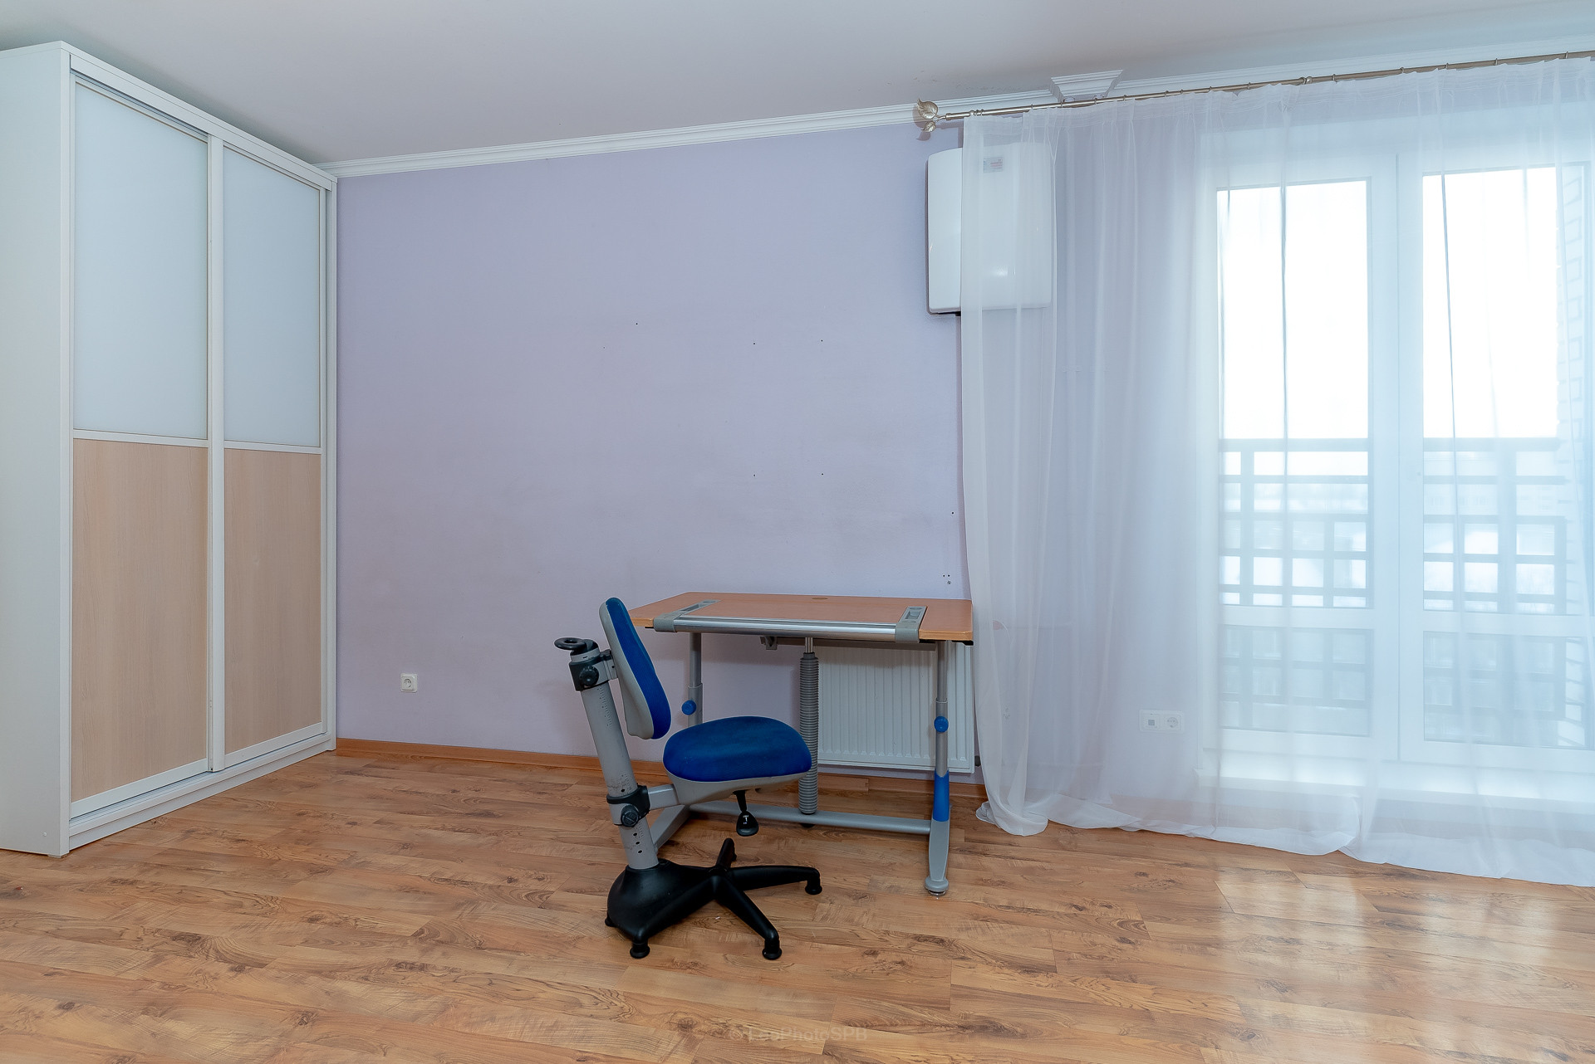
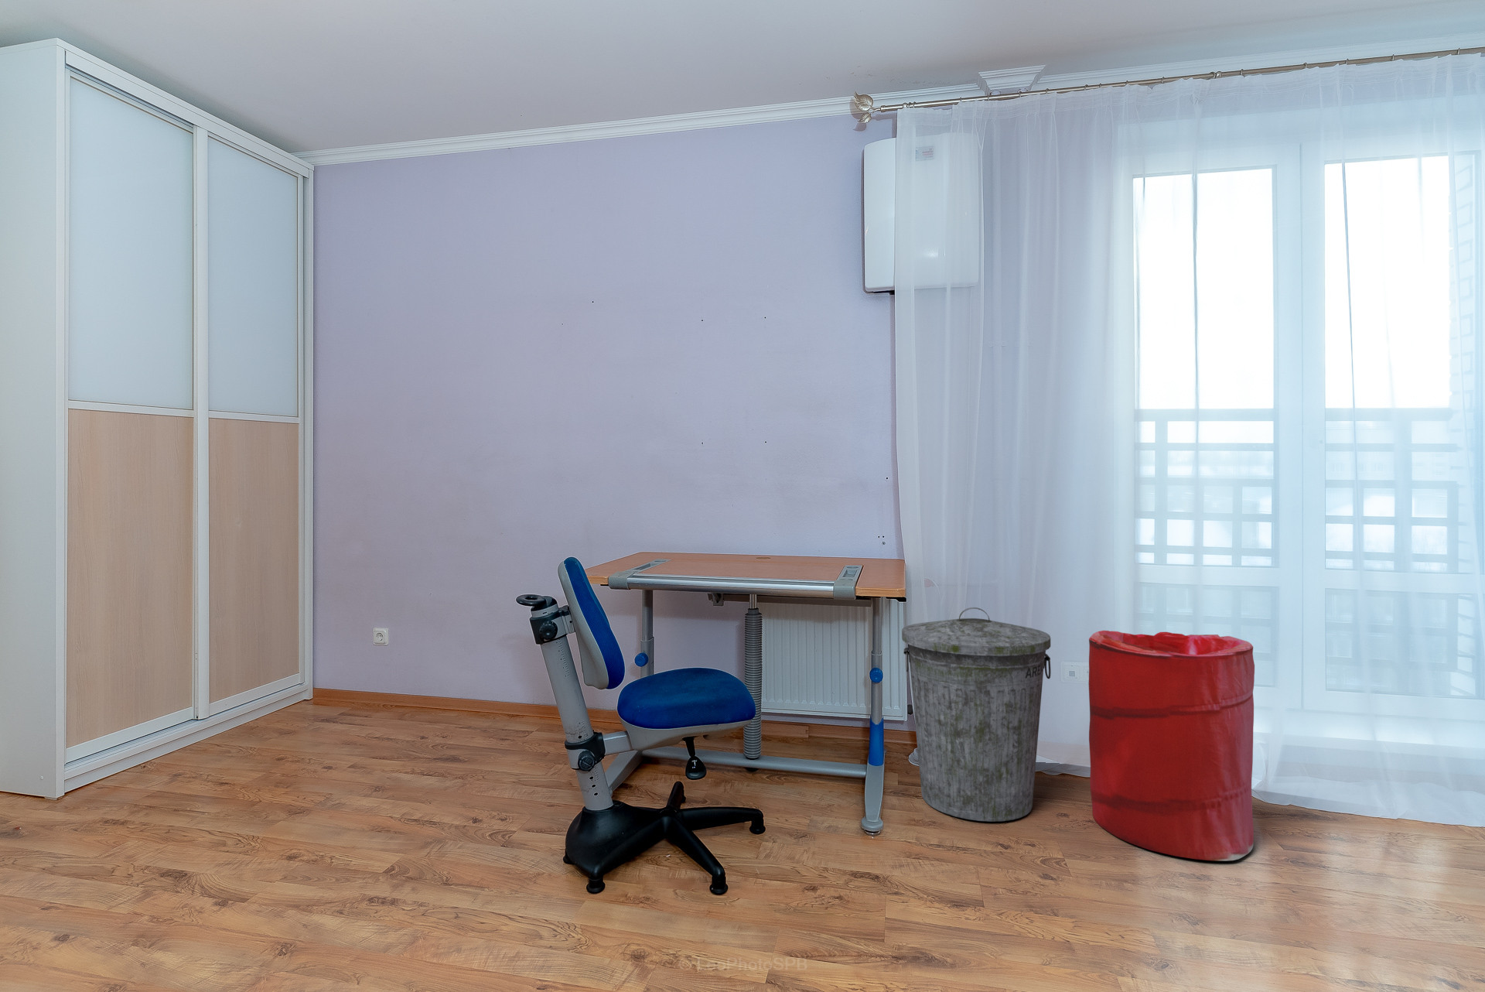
+ laundry hamper [1088,630,1255,861]
+ trash can [901,607,1052,822]
